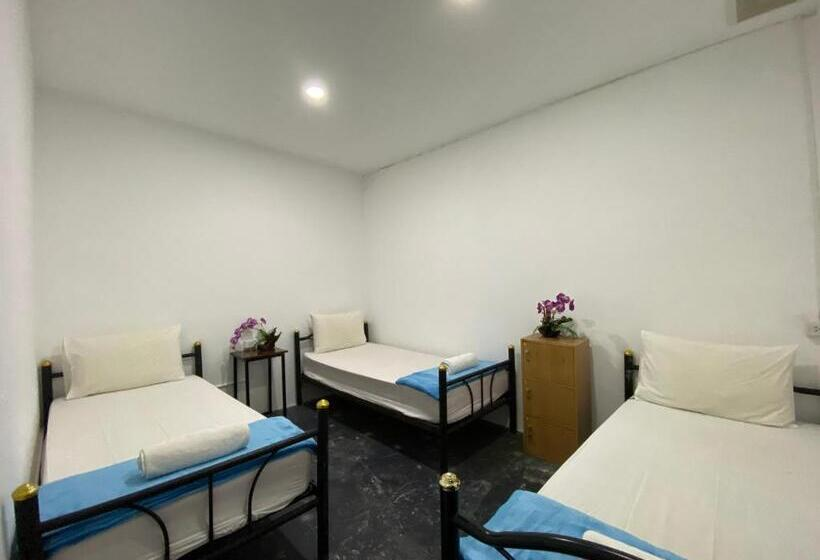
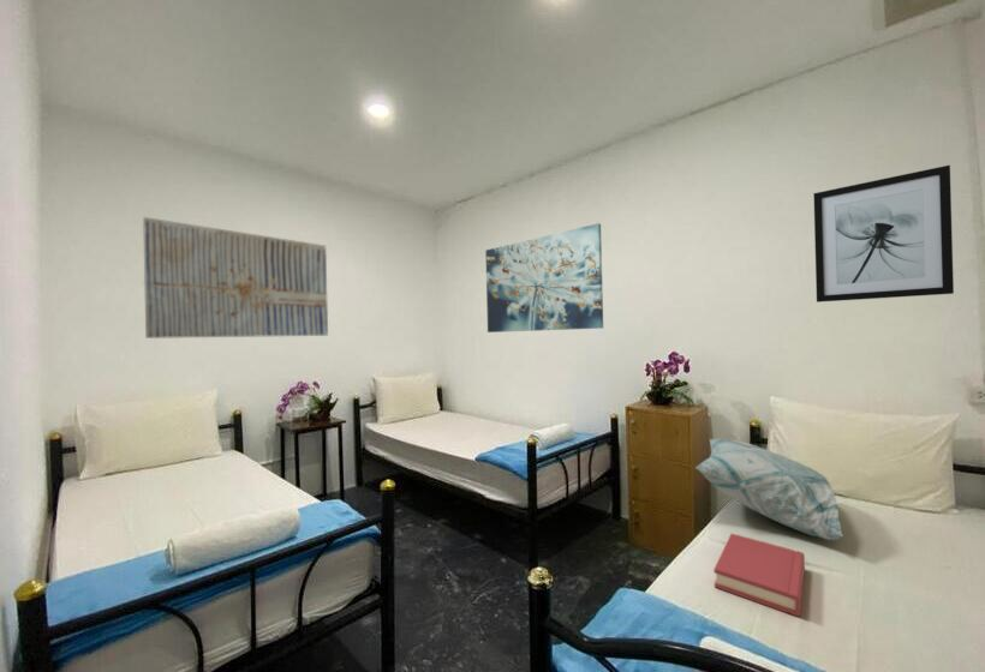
+ wall art [142,216,329,340]
+ wall art [812,164,955,304]
+ decorative pillow [694,438,844,541]
+ wall art [484,222,604,334]
+ hardback book [714,533,806,618]
